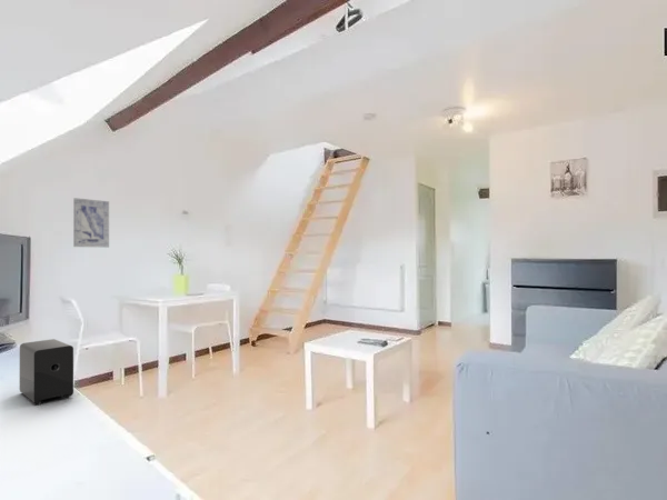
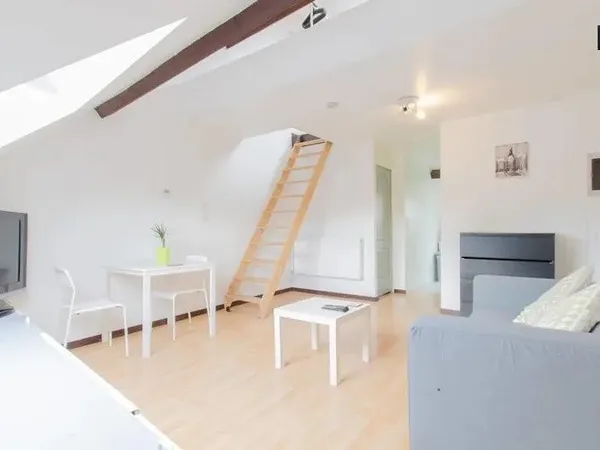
- wall art [72,197,110,249]
- speaker [19,338,74,406]
